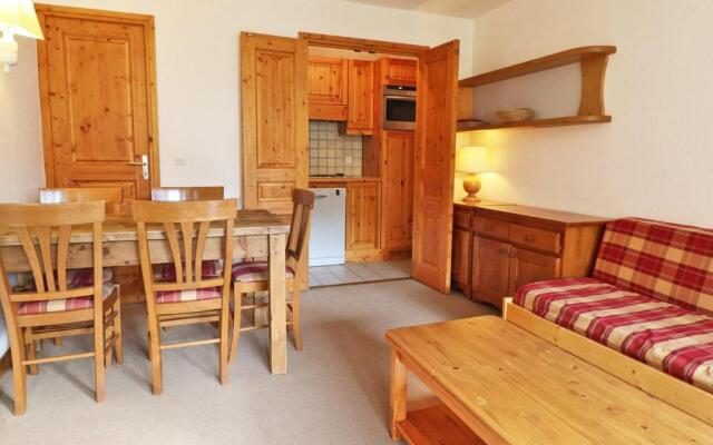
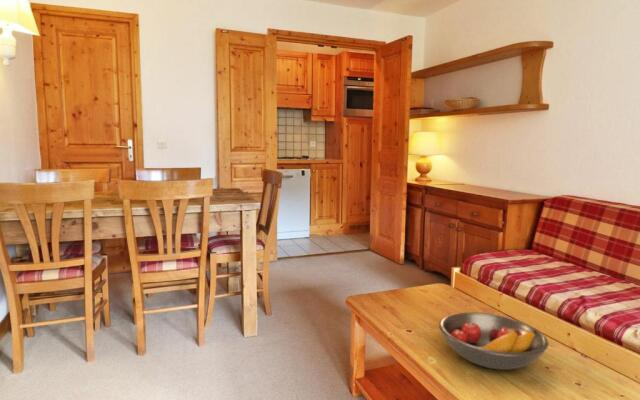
+ fruit bowl [438,312,550,371]
